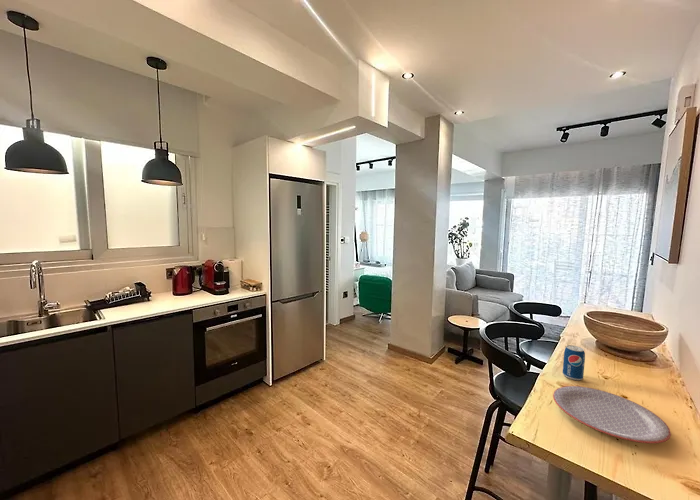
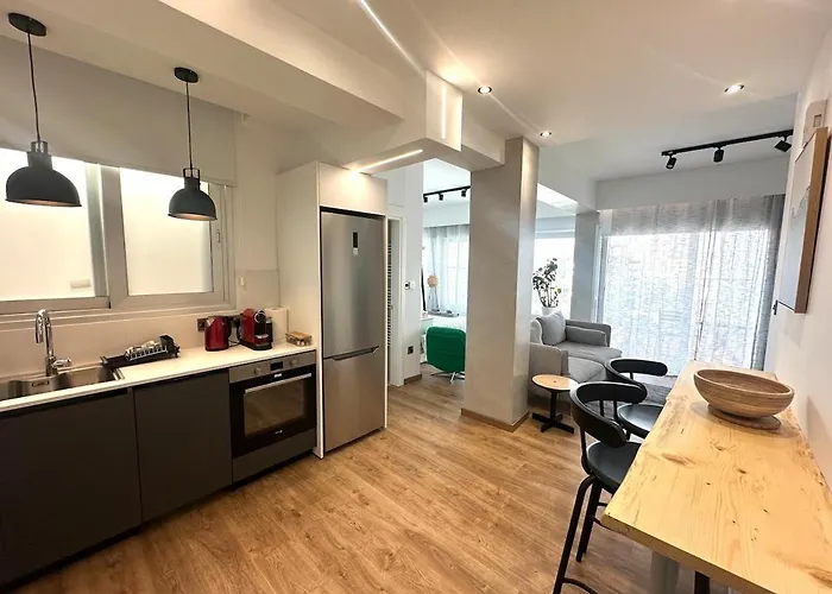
- beverage can [562,344,586,381]
- plate [552,385,672,444]
